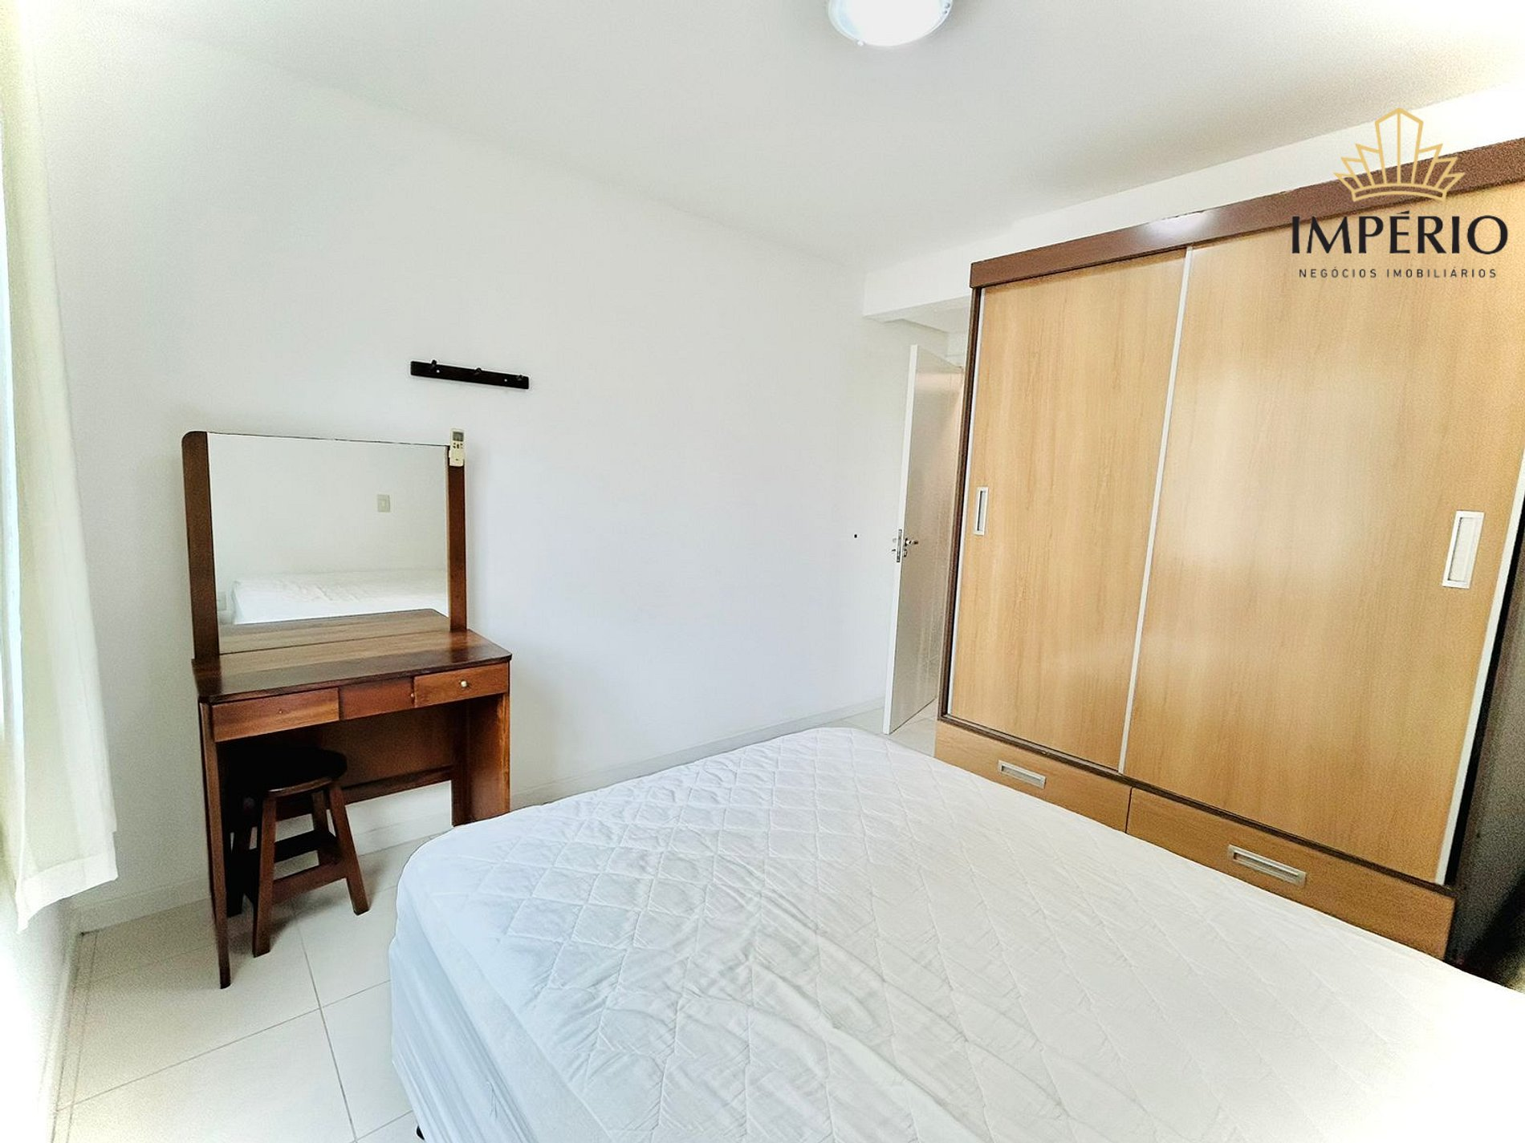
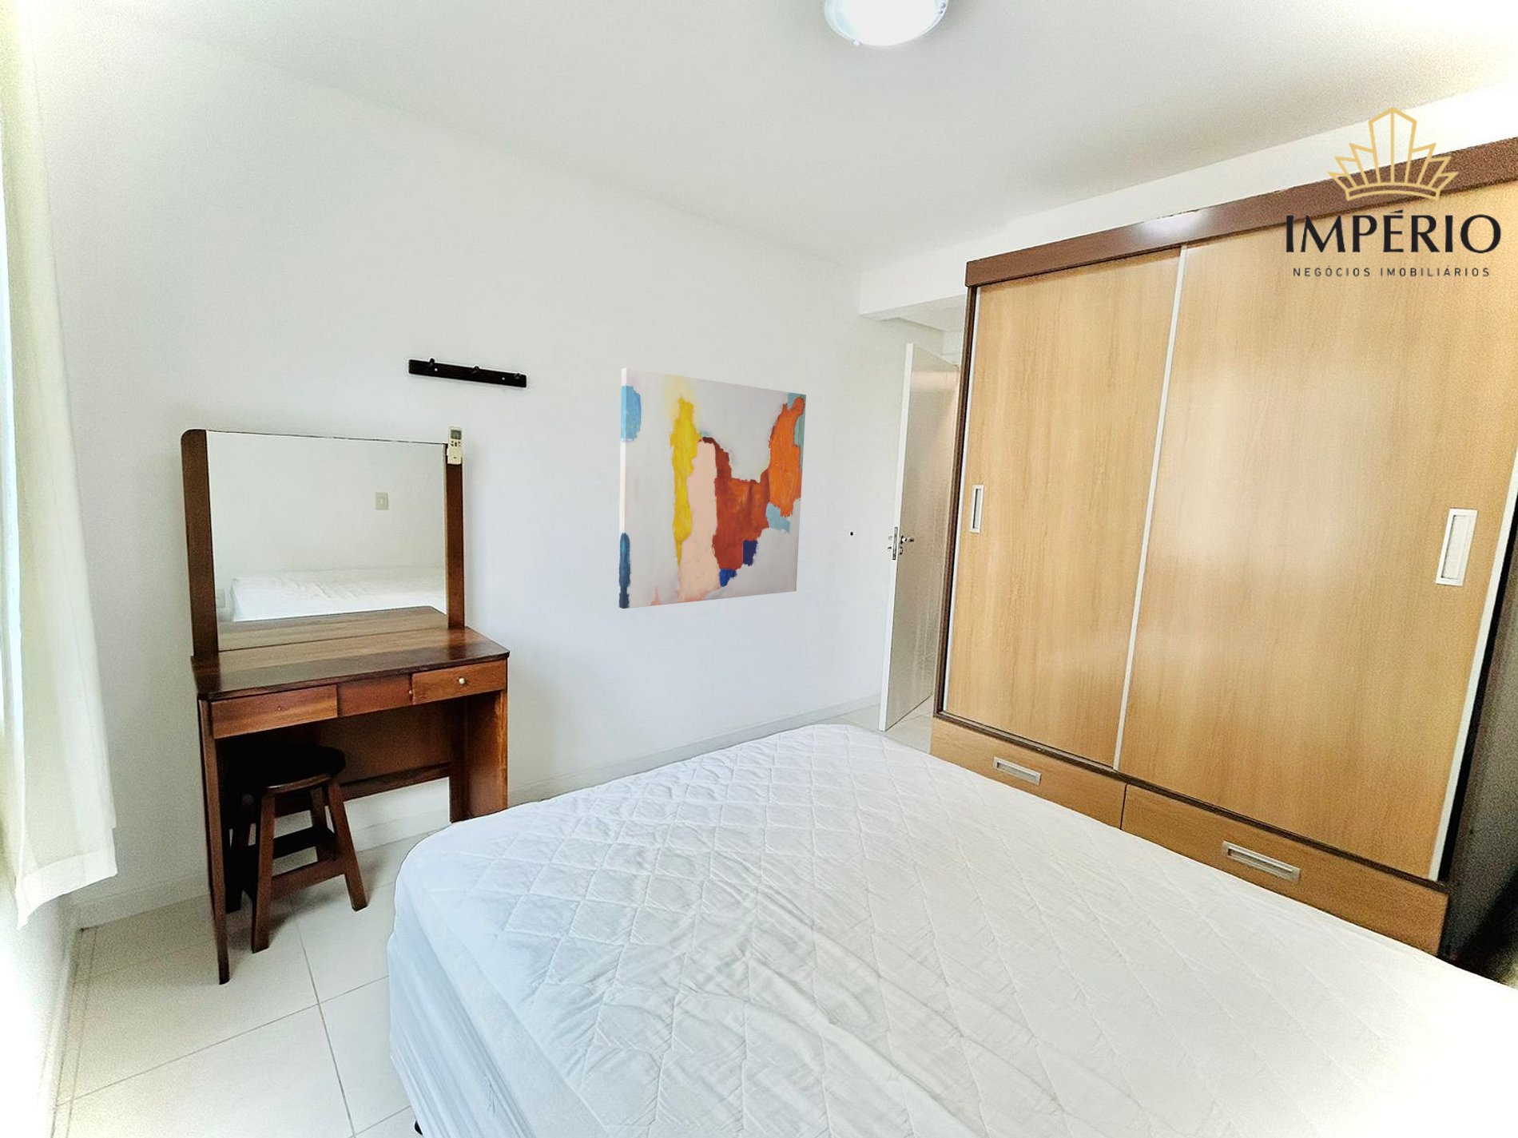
+ wall art [618,367,807,610]
